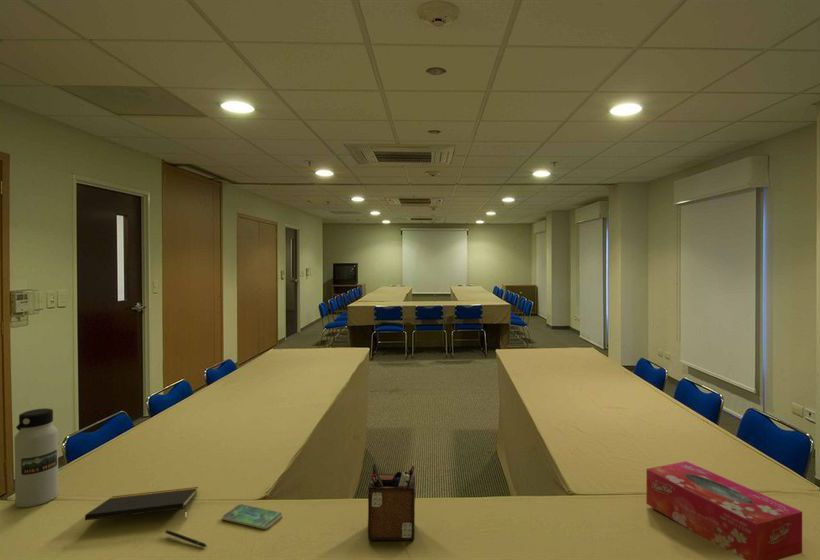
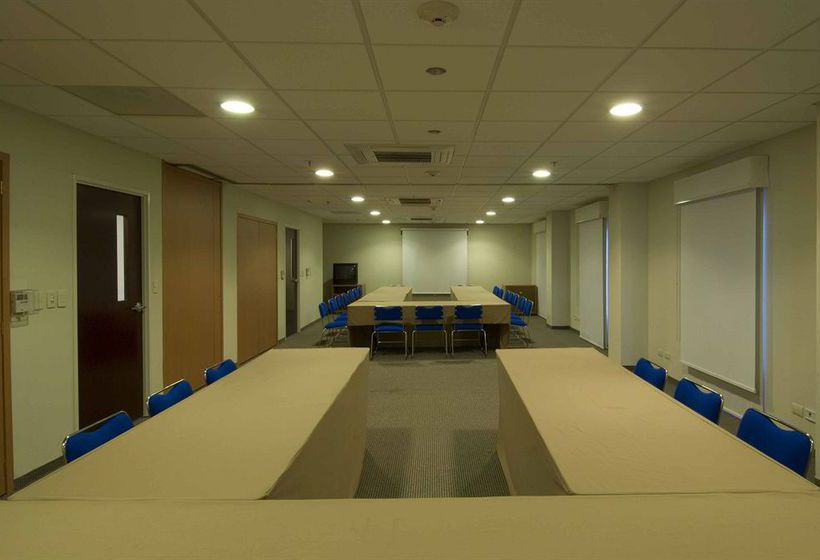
- tissue box [646,460,803,560]
- desk organizer [367,463,416,541]
- pen [164,529,208,548]
- smartphone [221,503,283,530]
- notepad [84,486,199,521]
- water bottle [13,407,59,508]
